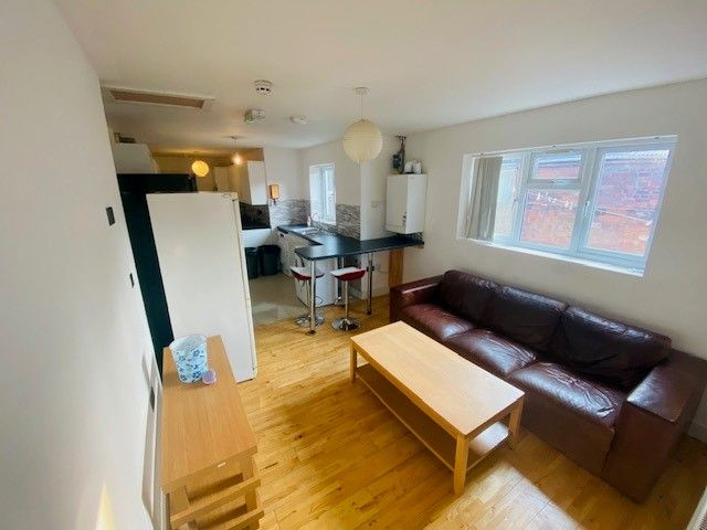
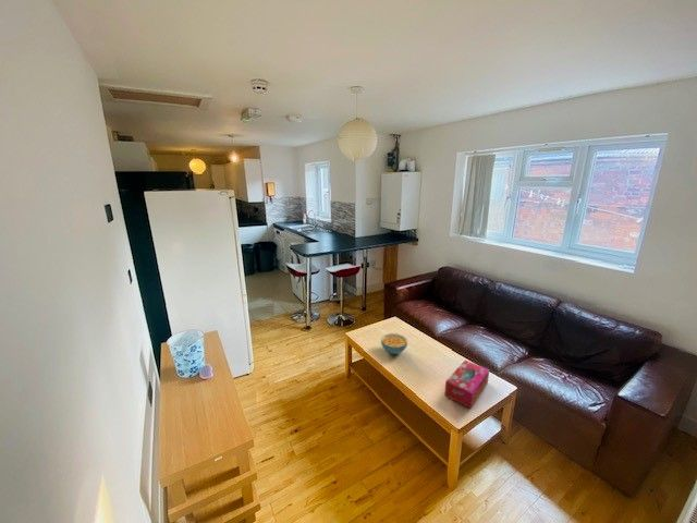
+ tissue box [443,360,490,410]
+ cereal bowl [380,332,408,355]
